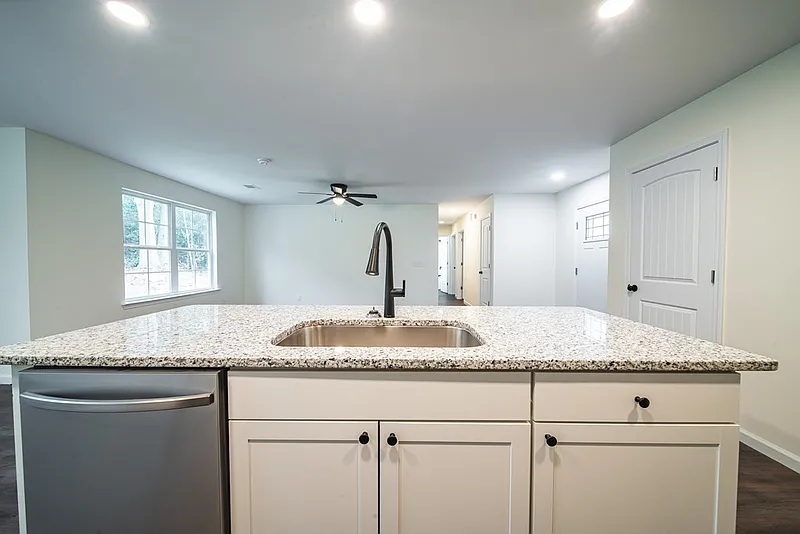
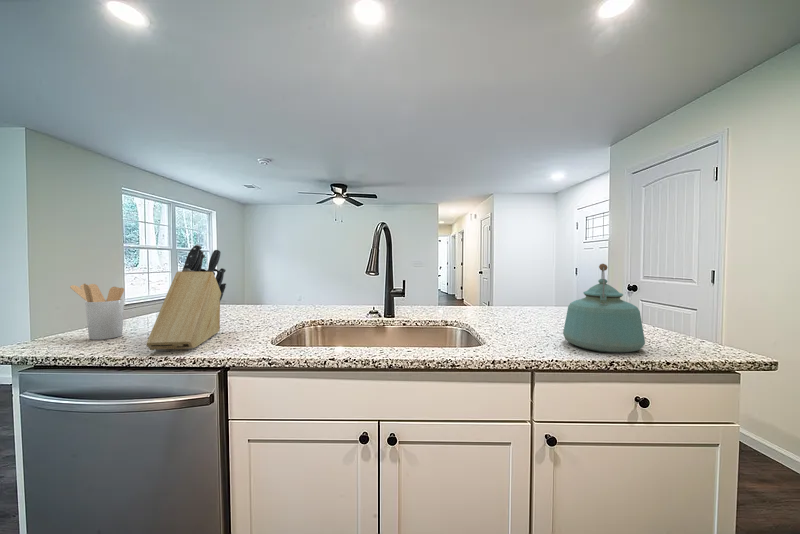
+ kettle [562,263,646,354]
+ knife block [145,244,227,351]
+ utensil holder [69,283,125,341]
